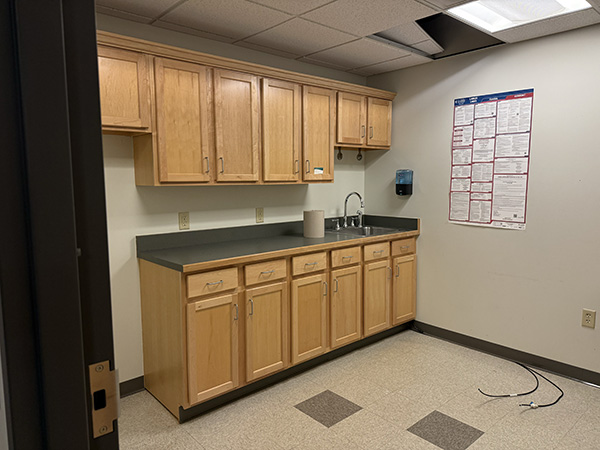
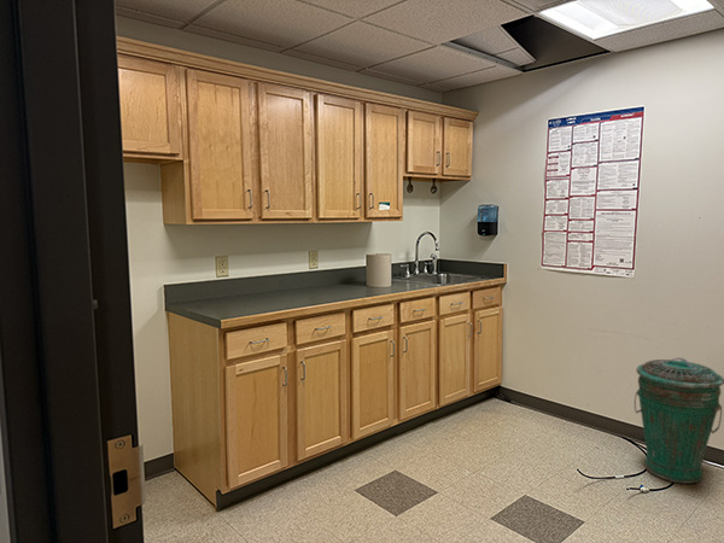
+ trash can [634,356,724,485]
